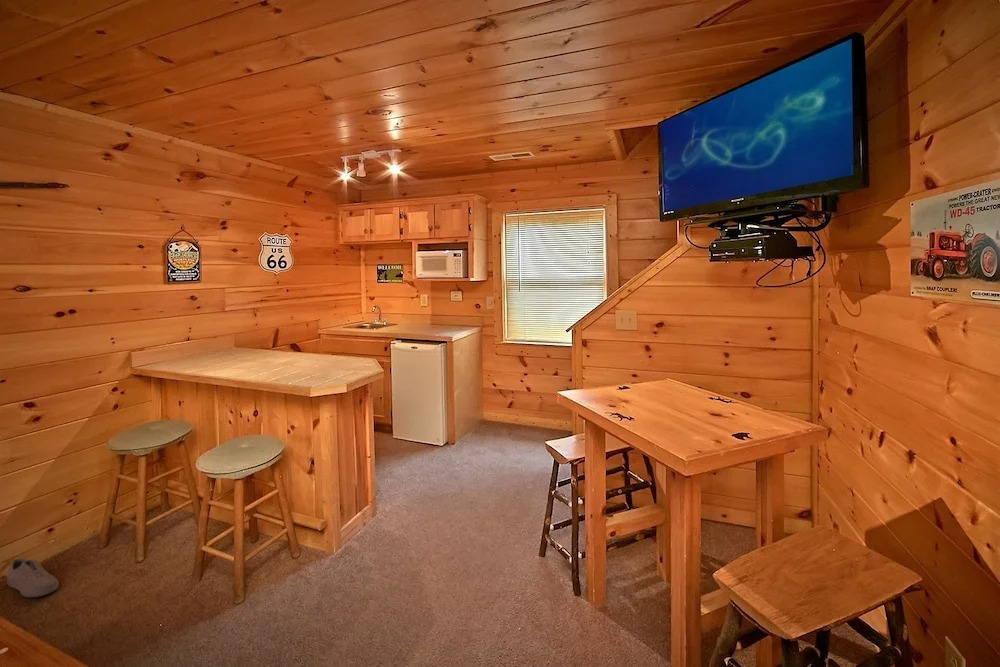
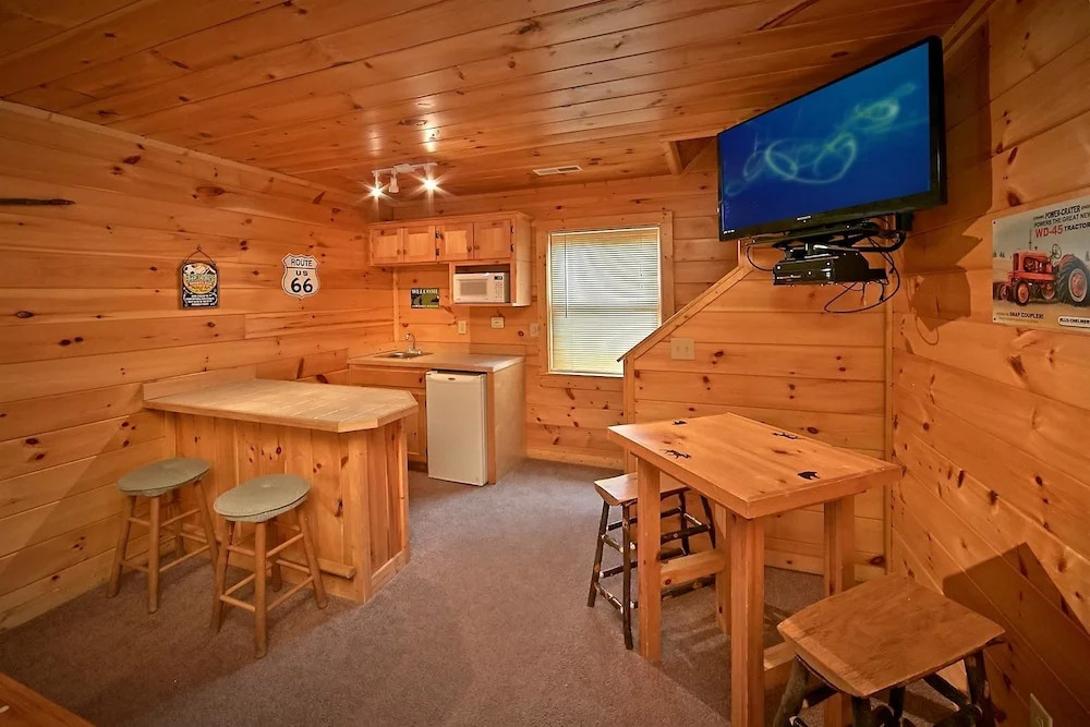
- shoe [6,557,60,598]
